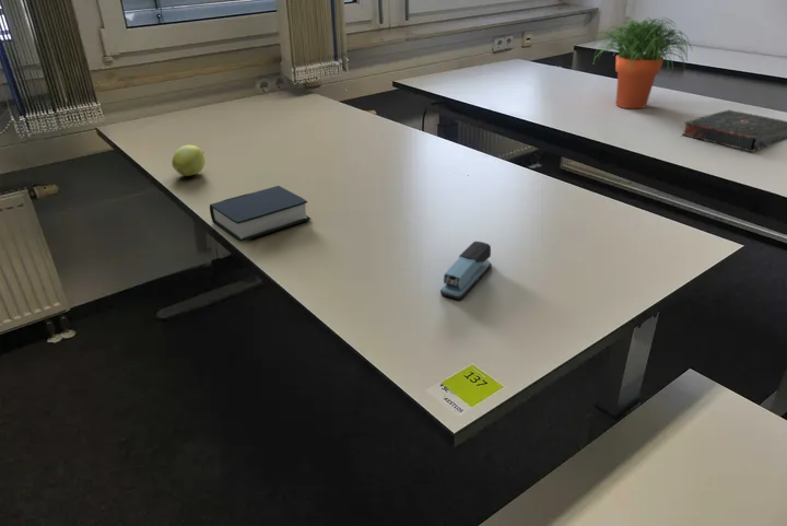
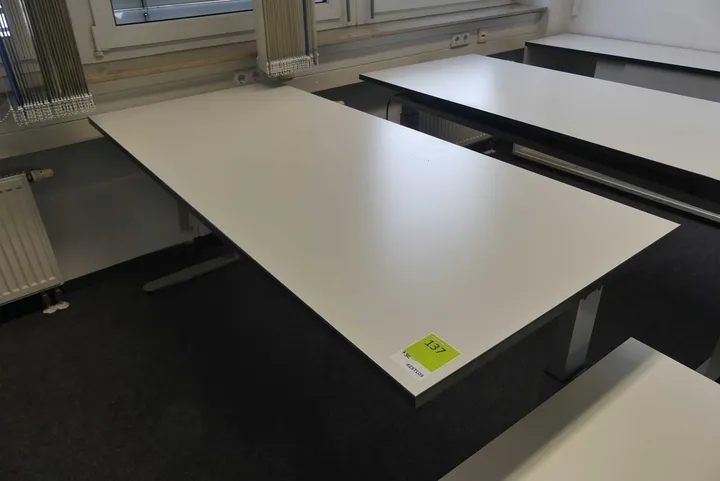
- apple [171,144,207,177]
- stapler [439,241,493,301]
- book [681,109,787,153]
- potted plant [590,16,694,109]
- book [209,185,312,243]
